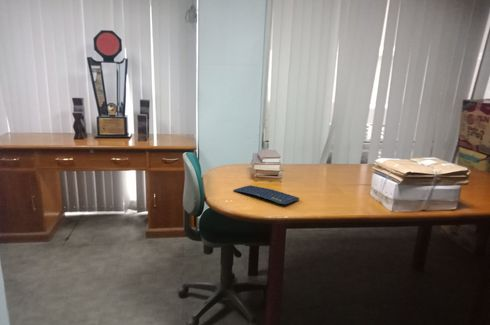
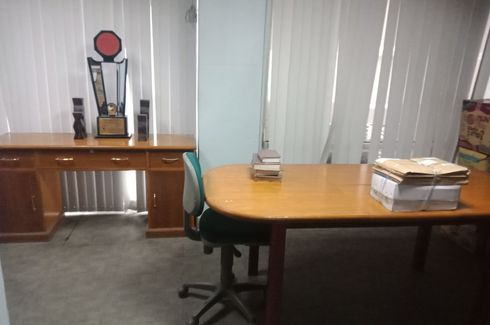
- keyboard [232,184,300,205]
